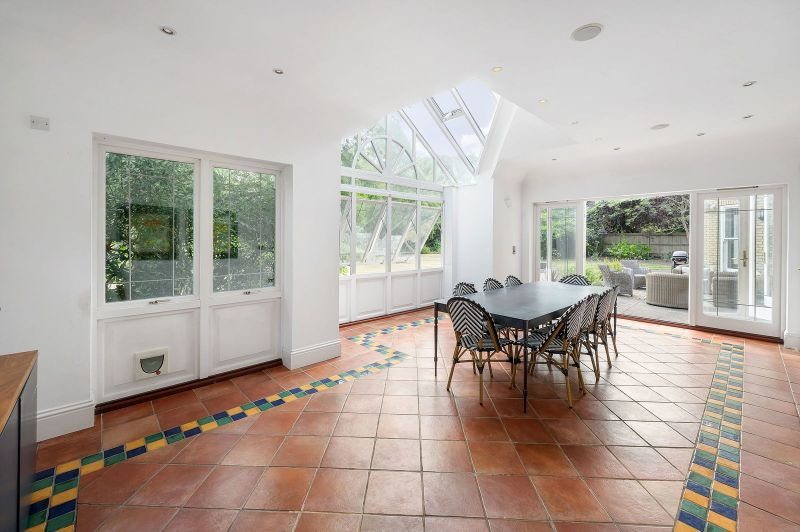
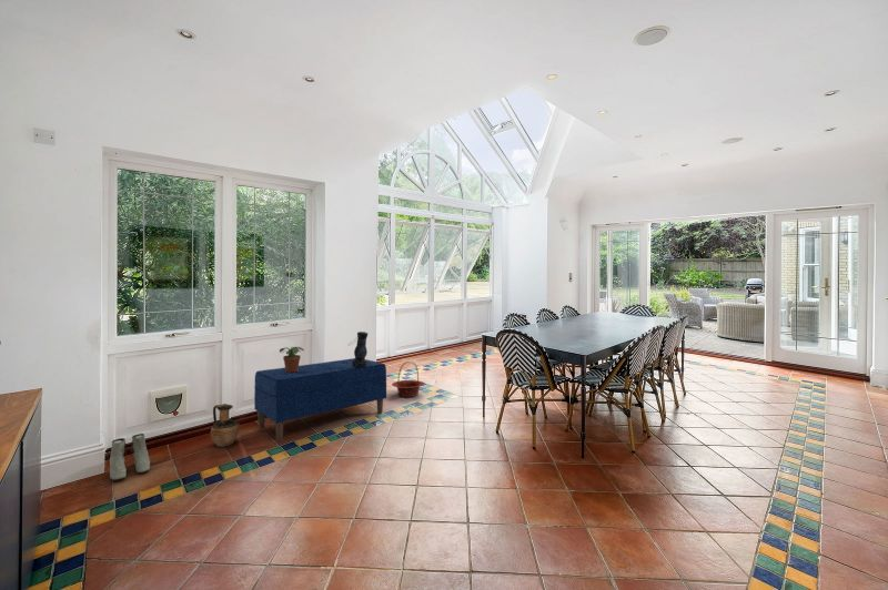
+ boots [109,433,151,481]
+ bench [253,357,387,442]
+ ceramic jug [210,403,240,448]
+ potted plant [279,346,305,373]
+ lantern [349,330,369,367]
+ basket [391,360,426,398]
